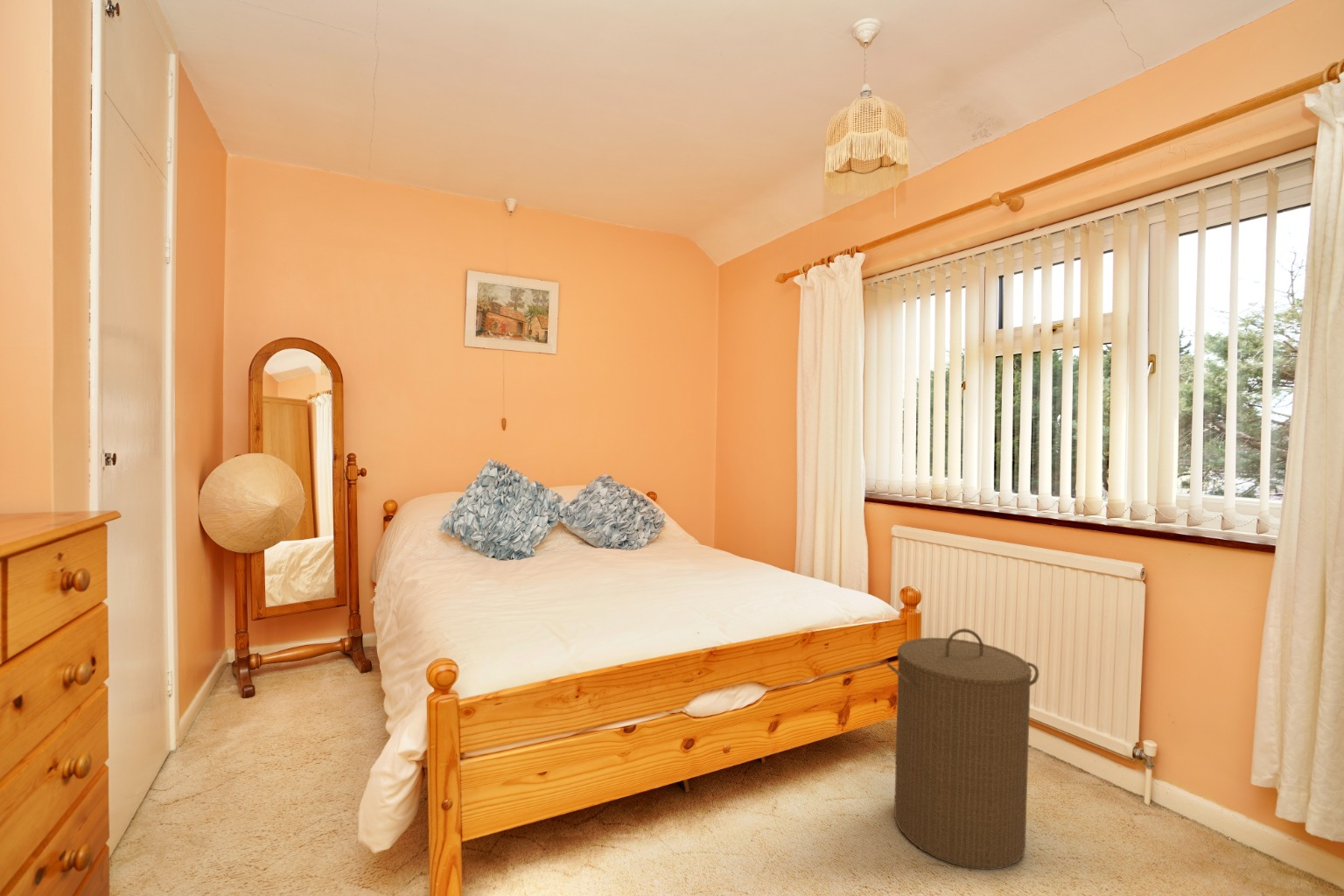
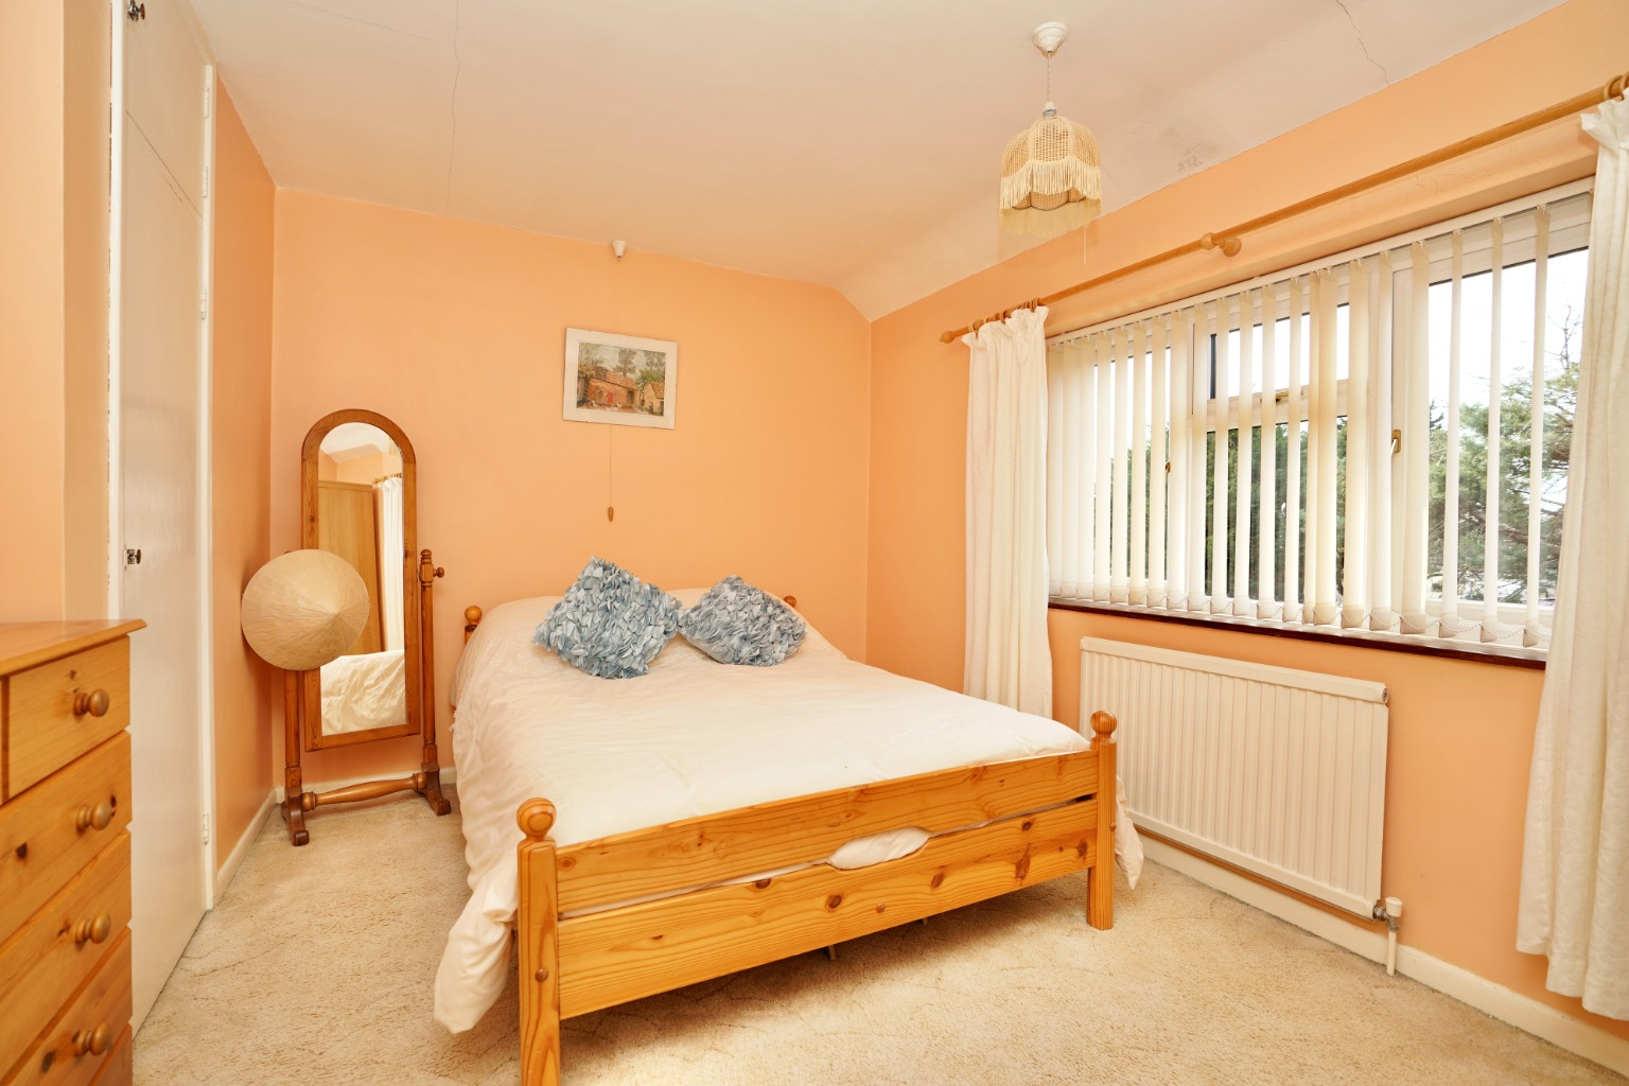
- laundry hamper [886,627,1040,871]
